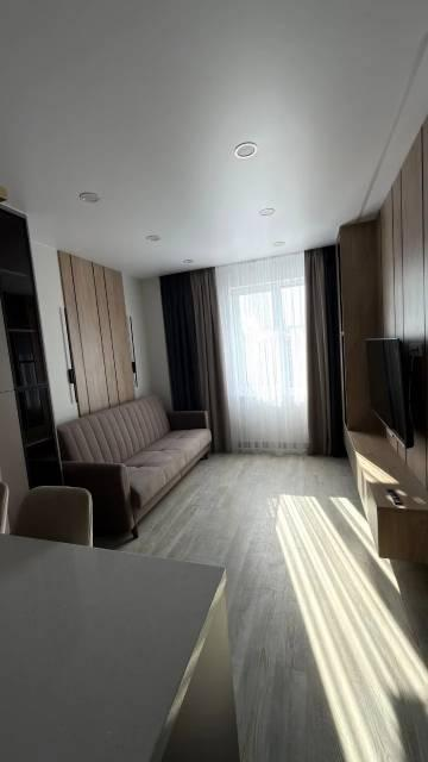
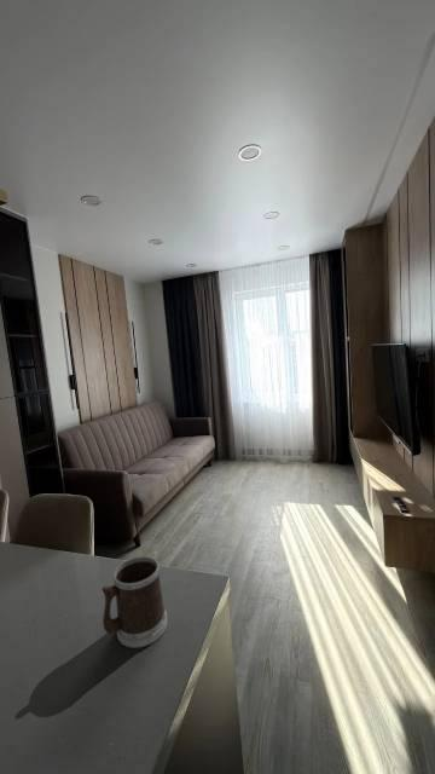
+ mug [100,555,169,649]
